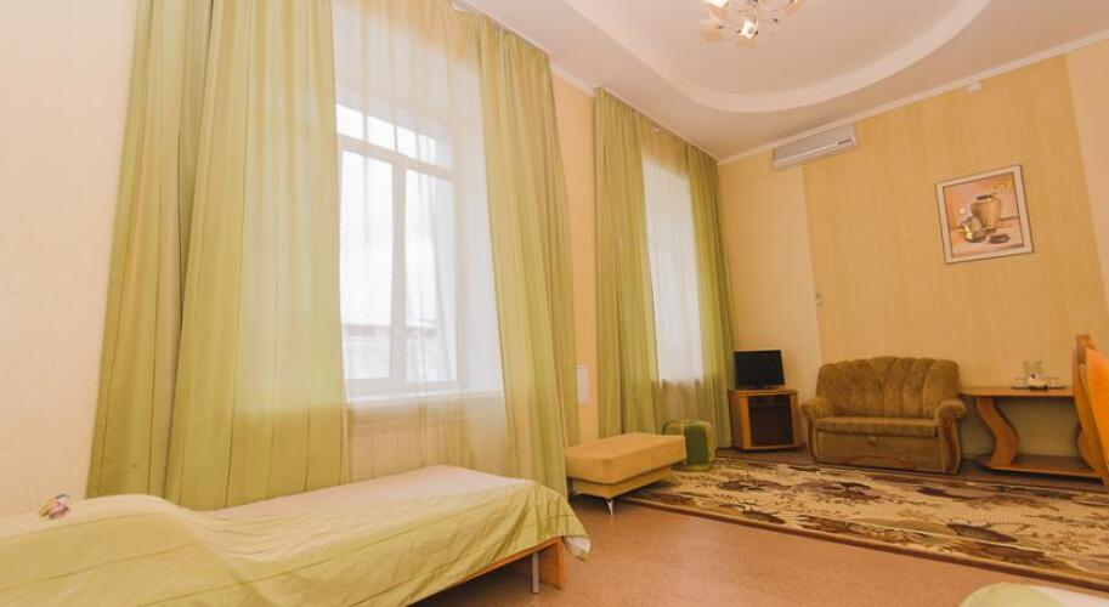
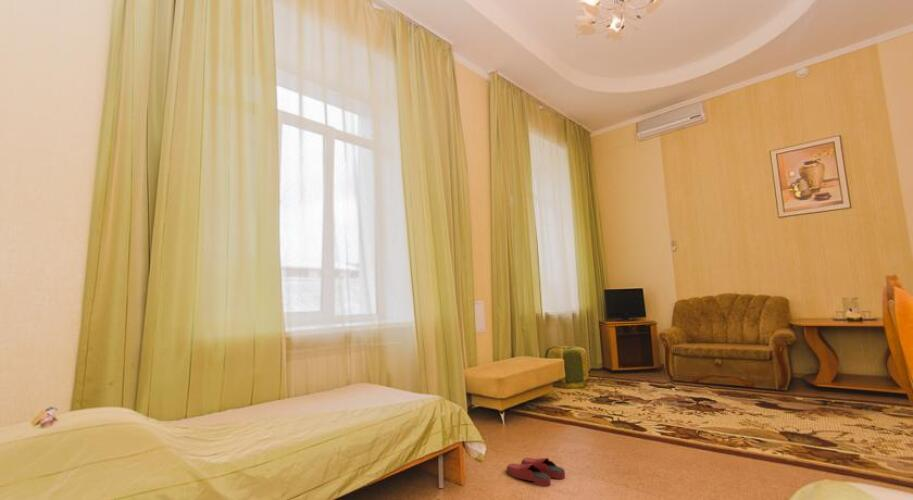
+ slippers [506,457,566,487]
